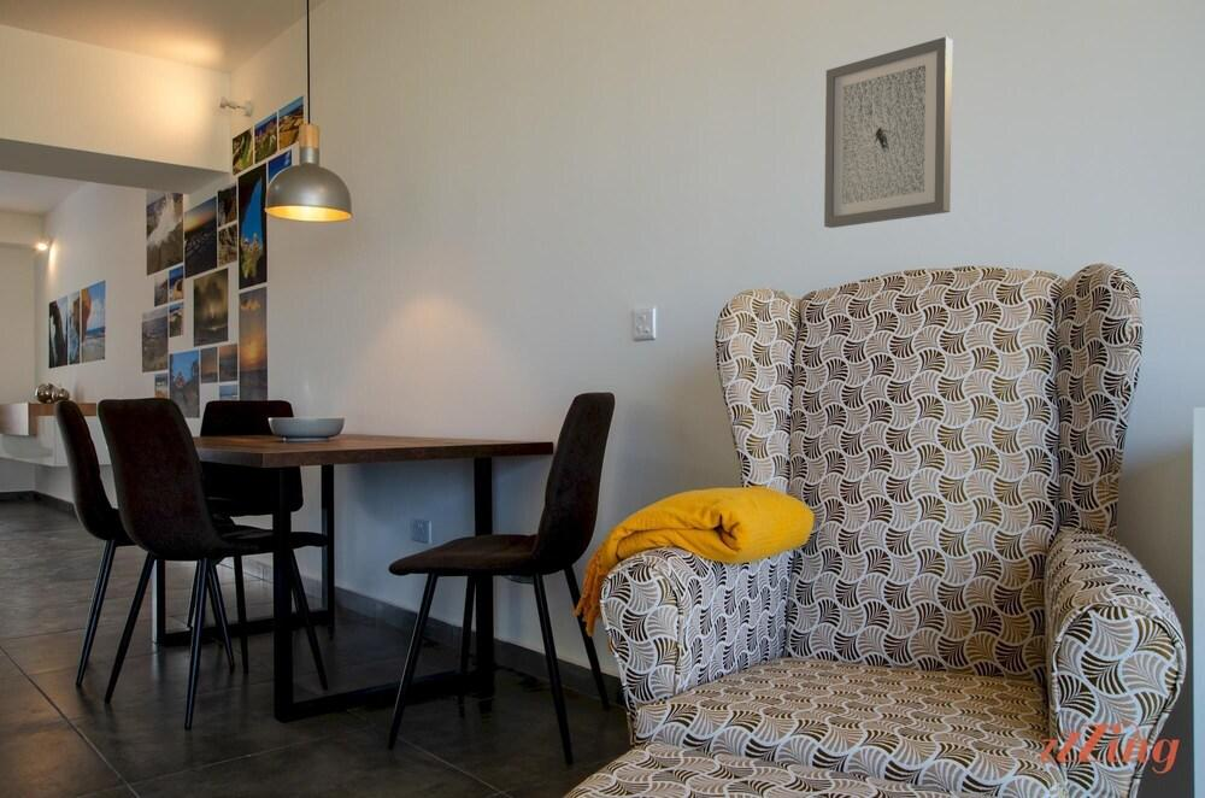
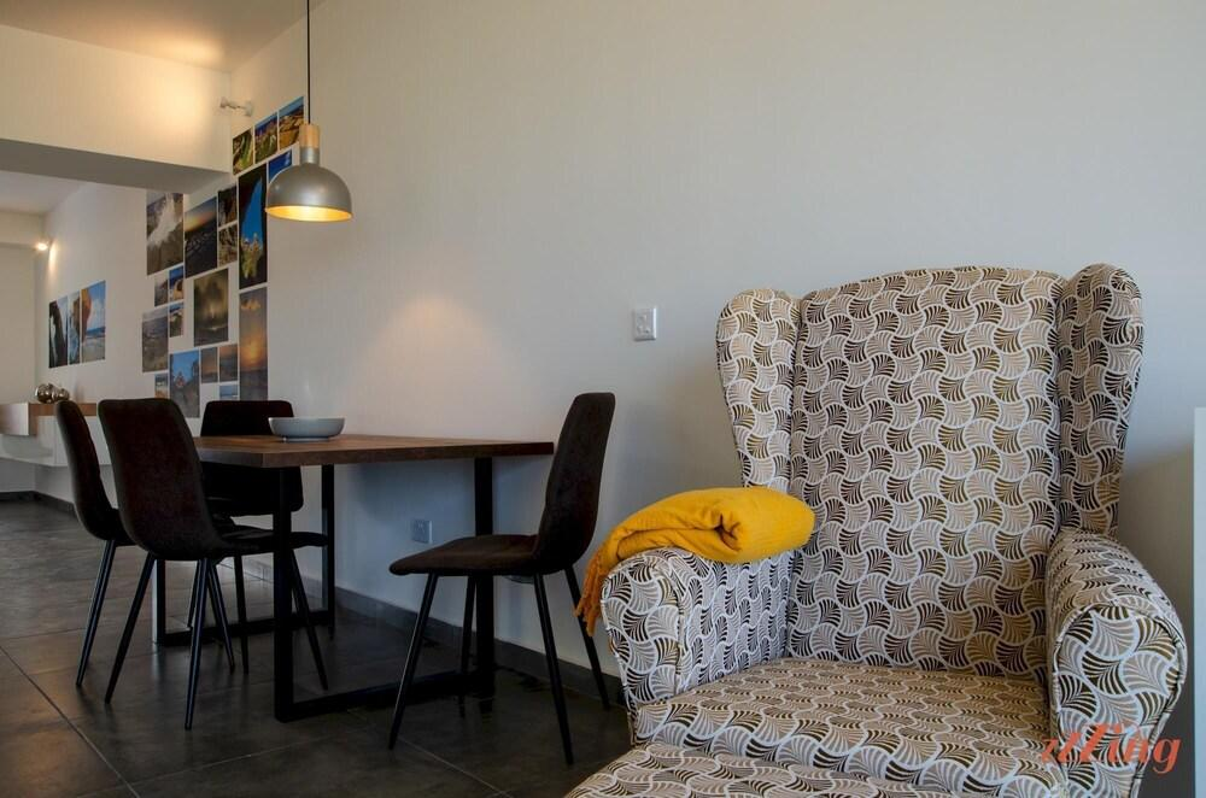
- wall art [823,36,953,229]
